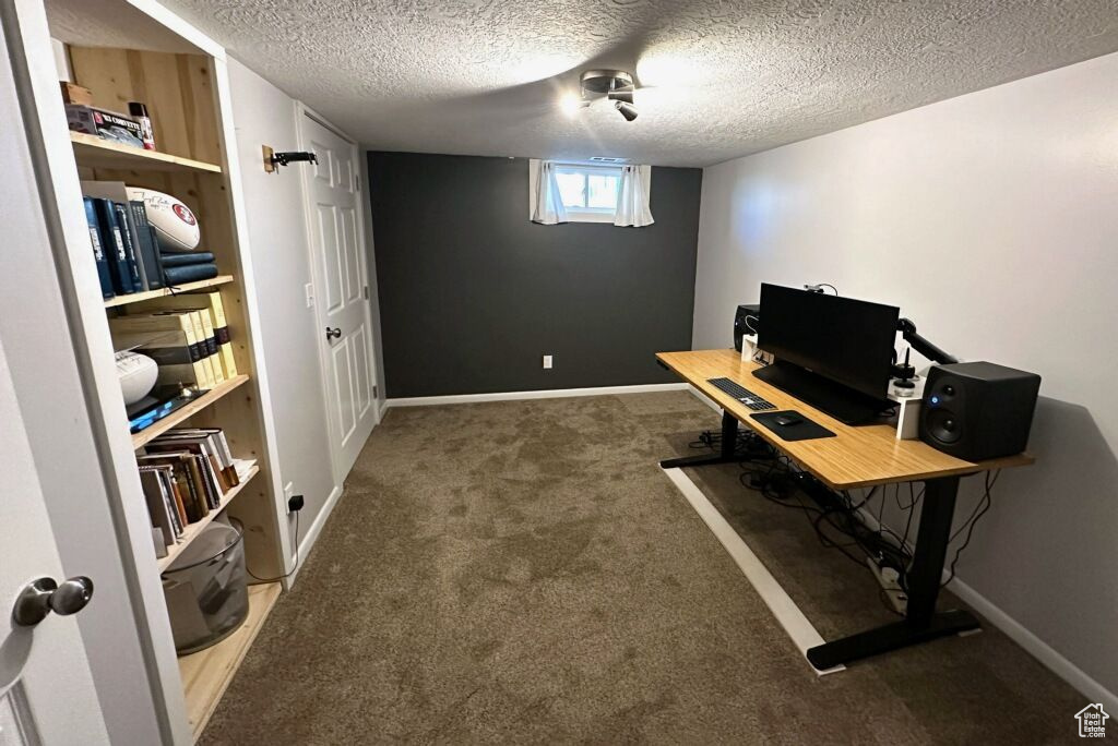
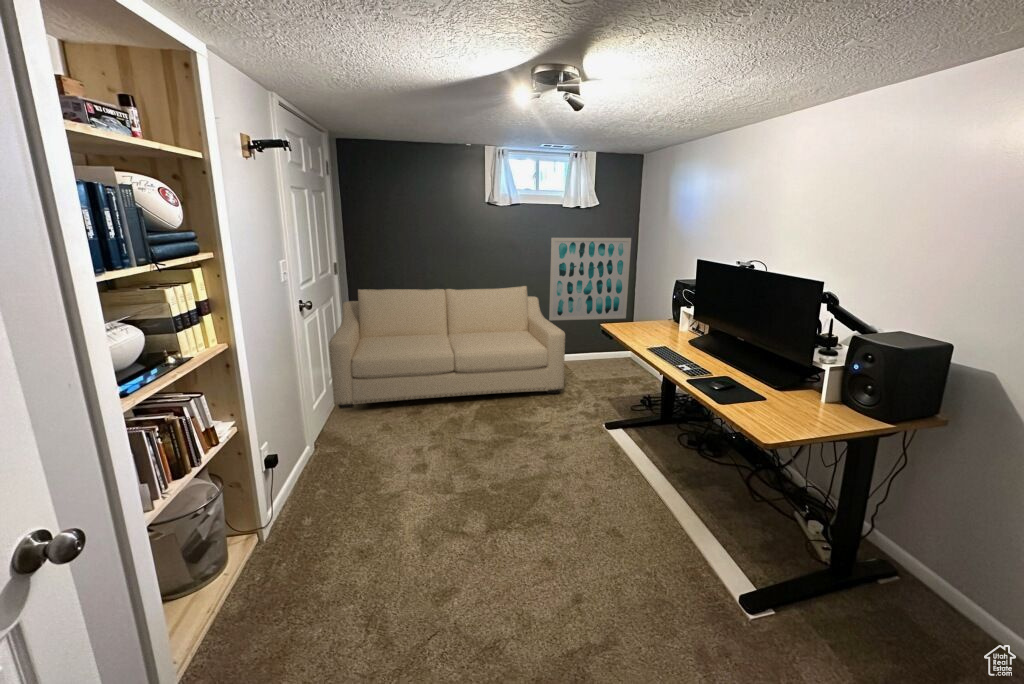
+ wall art [548,237,632,321]
+ sofa [328,285,566,410]
